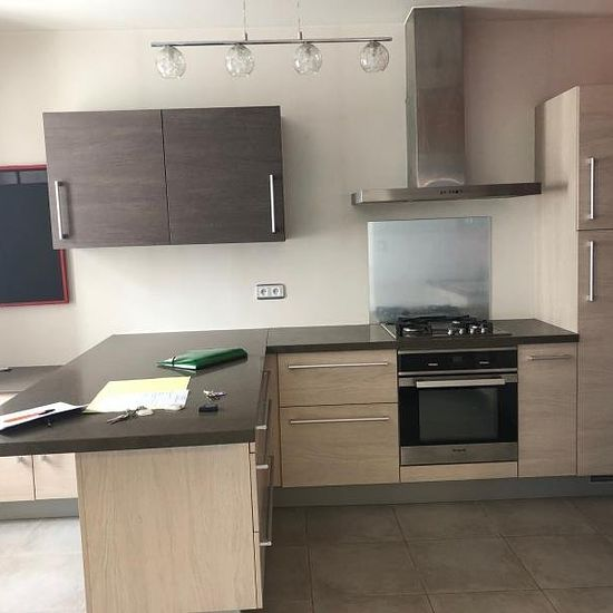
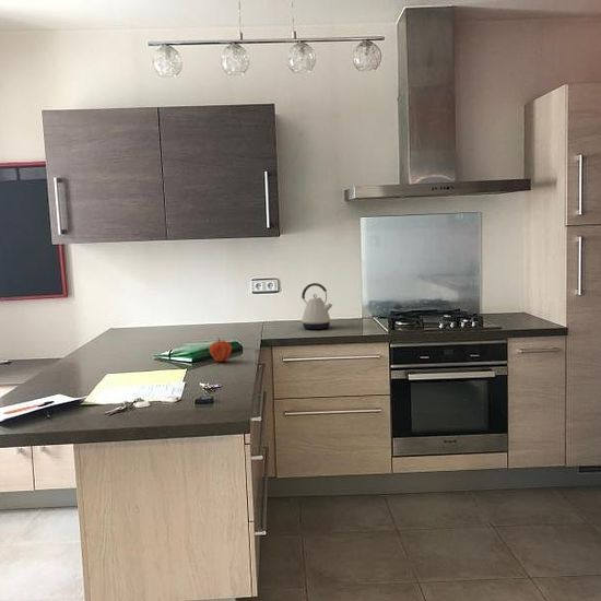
+ fruit [209,338,233,363]
+ kettle [299,282,333,330]
